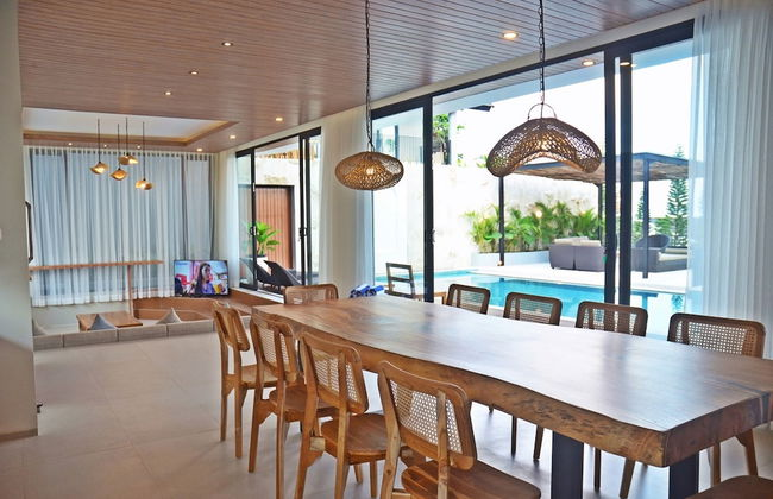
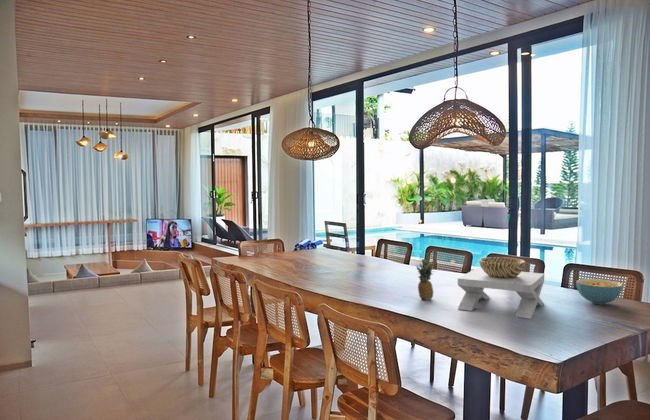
+ decorative bowl [457,256,545,320]
+ fruit [415,257,437,301]
+ cereal bowl [575,278,624,305]
